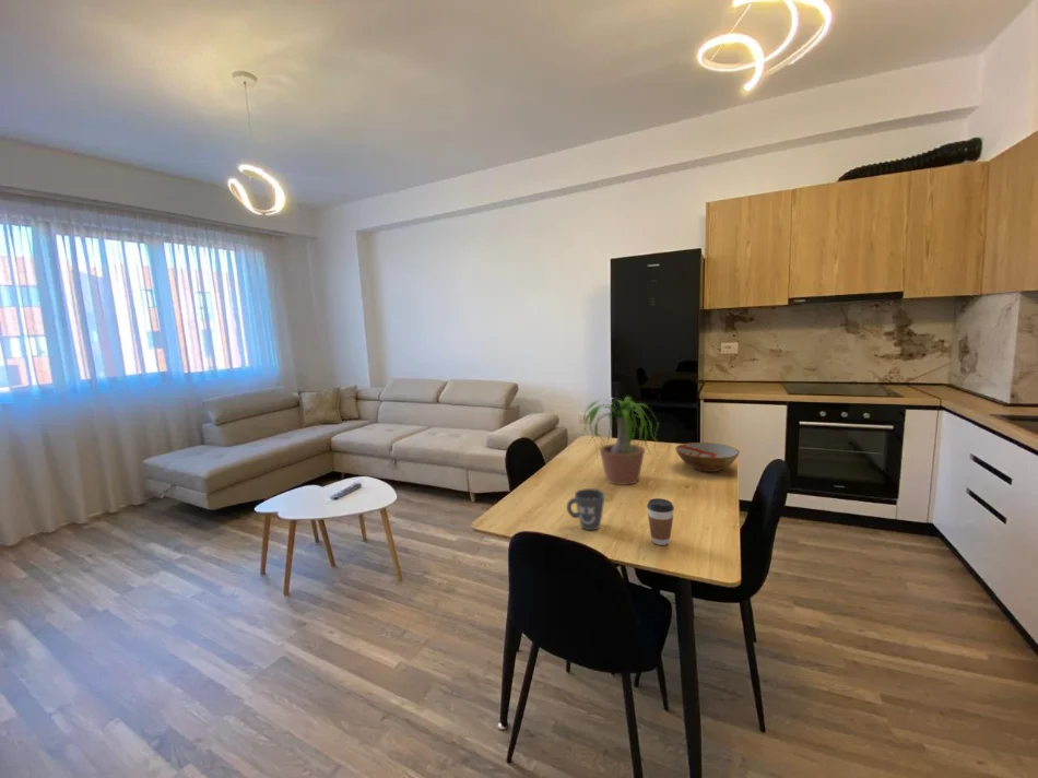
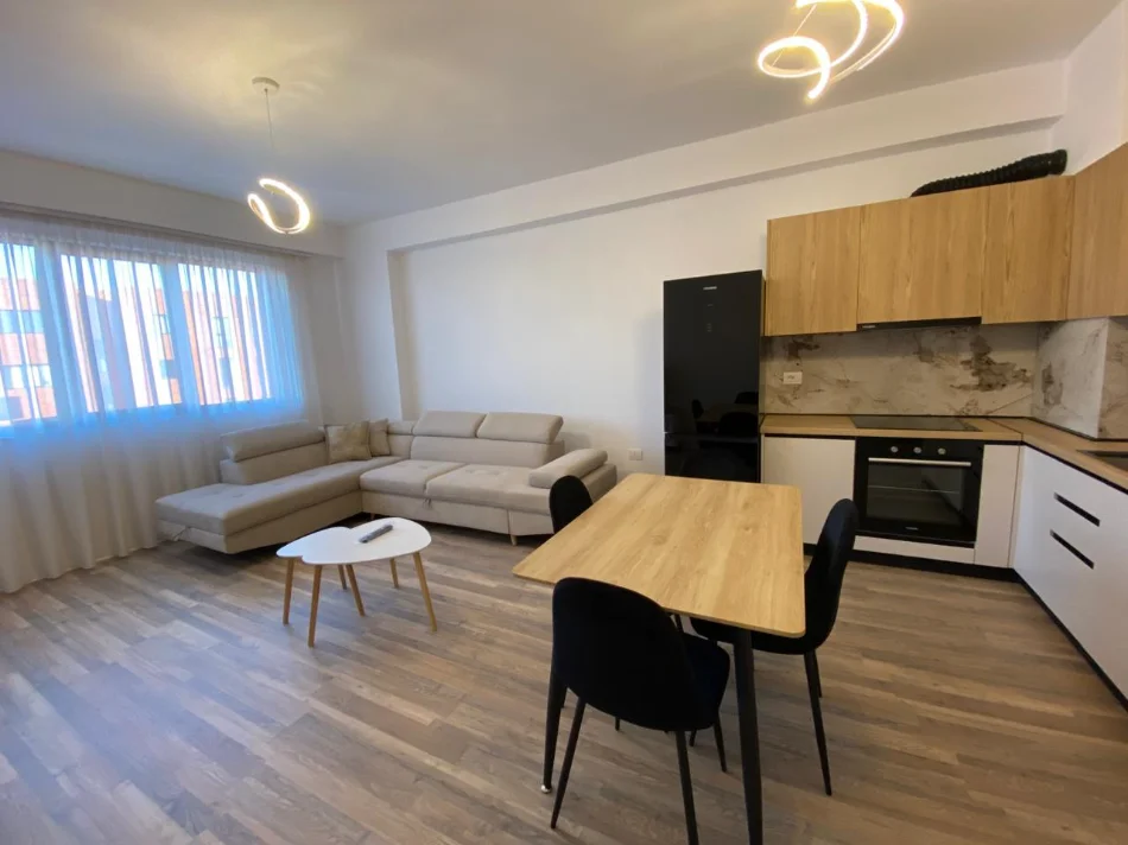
- potted plant [570,396,664,486]
- coffee cup [646,497,675,546]
- bowl [674,441,741,473]
- mug [566,487,606,531]
